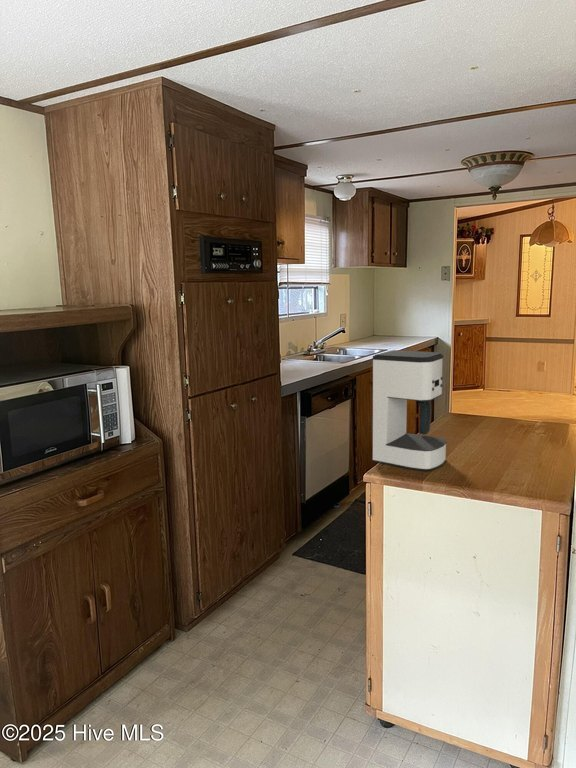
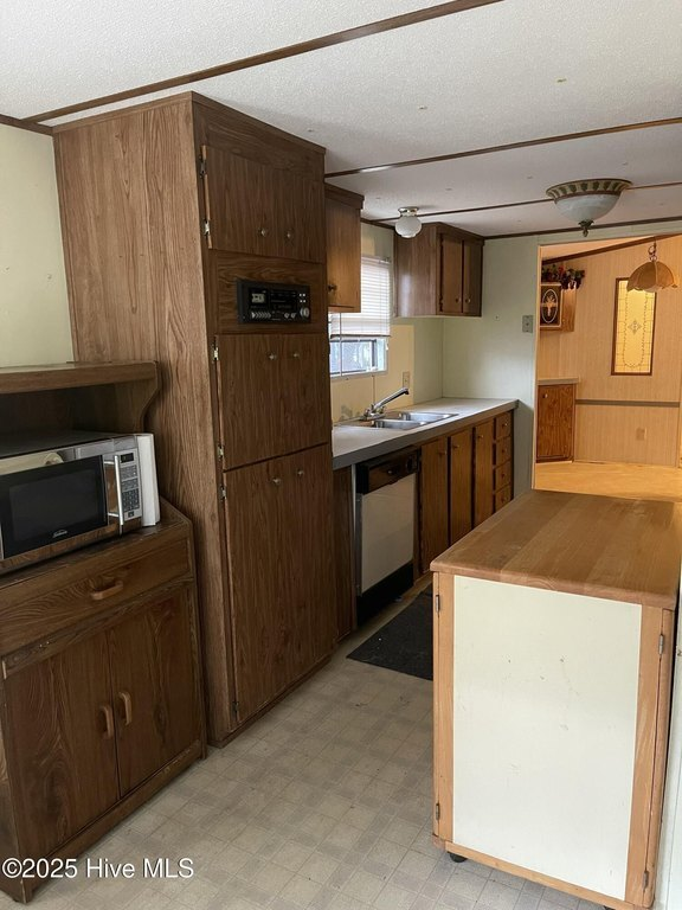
- coffee maker [371,349,448,472]
